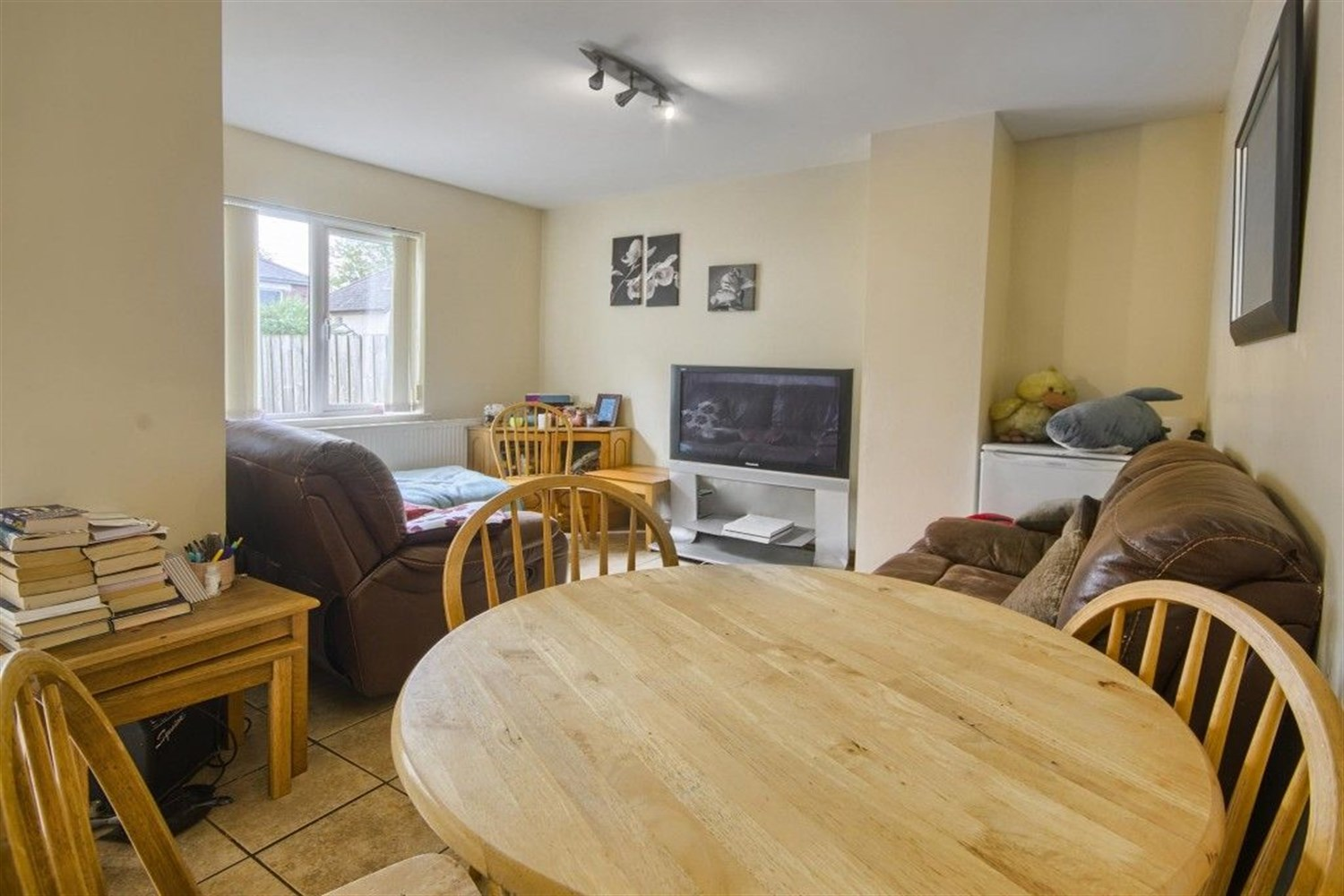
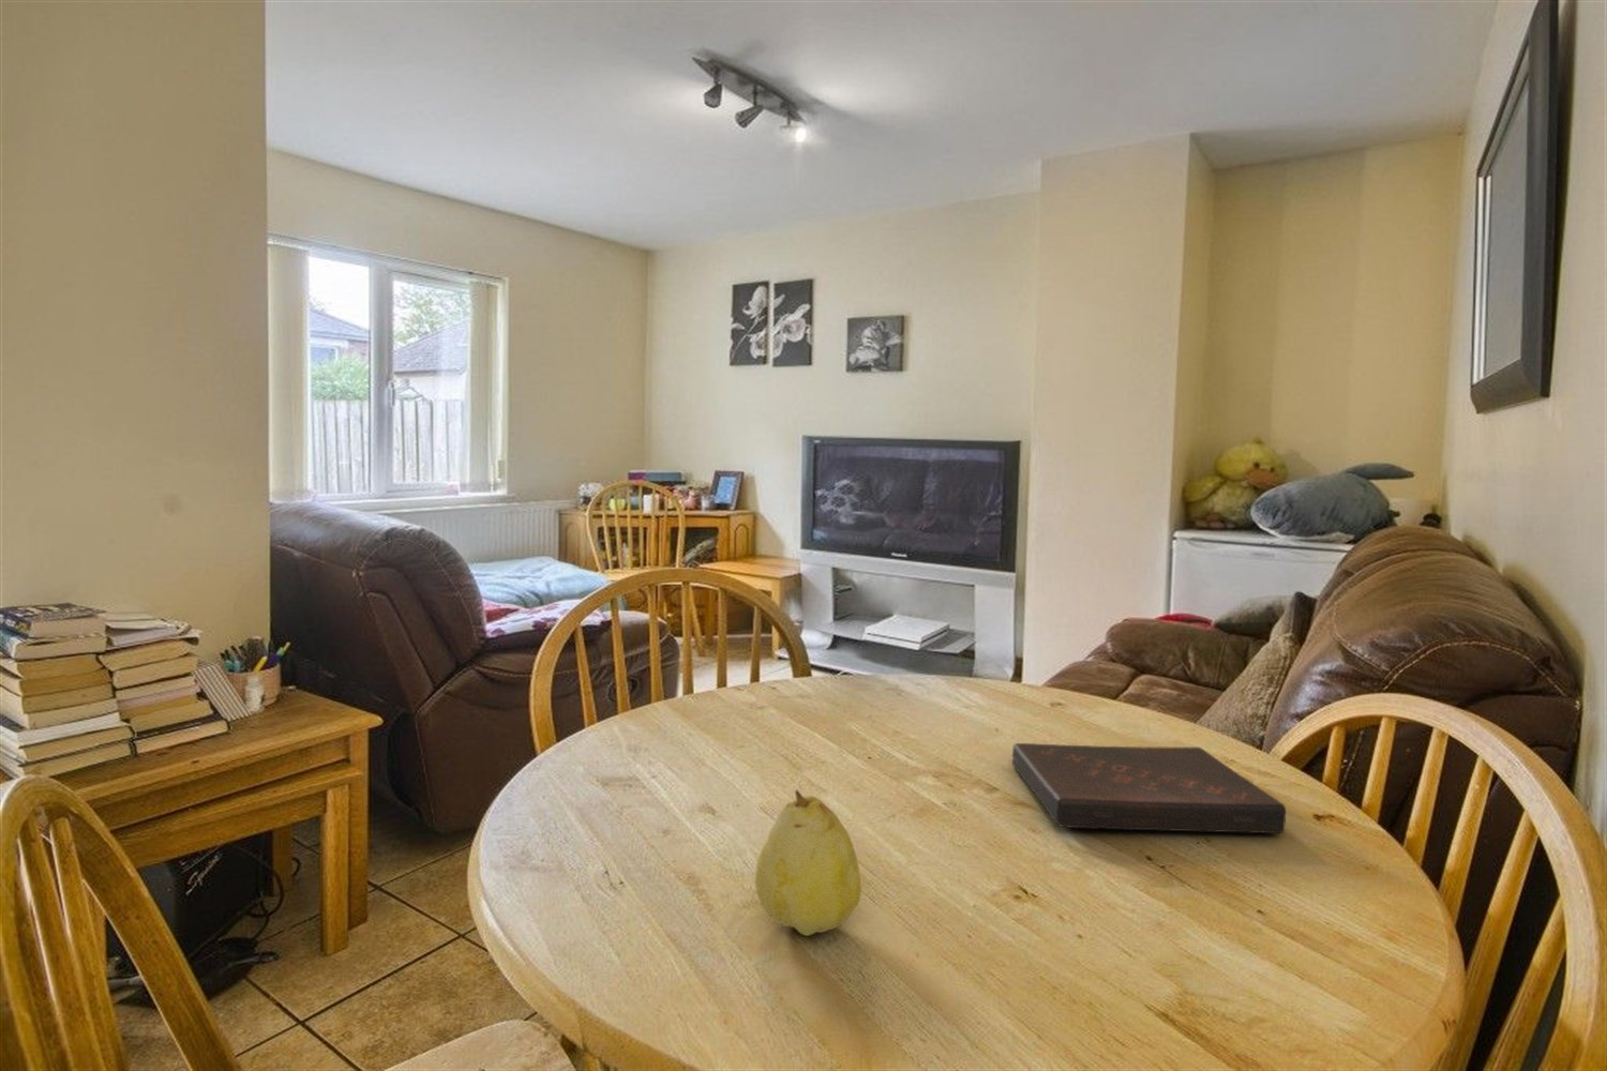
+ book [1012,742,1287,834]
+ fruit [754,788,862,937]
